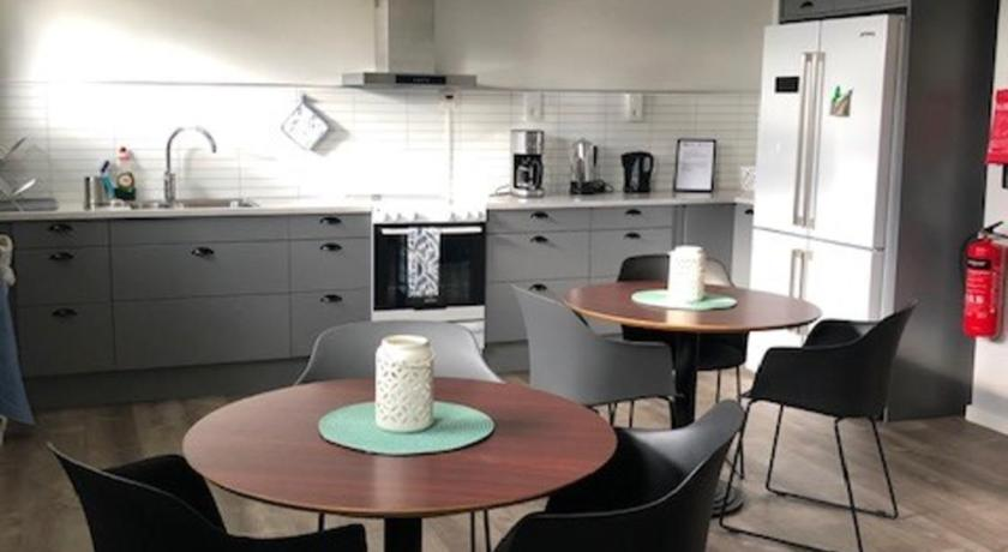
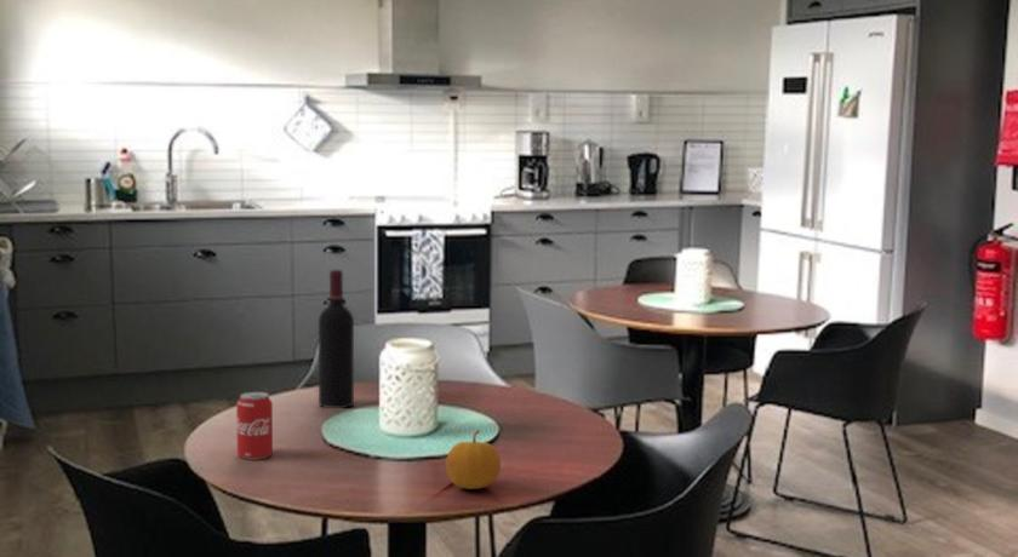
+ fruit [445,429,502,490]
+ beverage can [235,391,274,461]
+ wine bottle [318,269,355,409]
